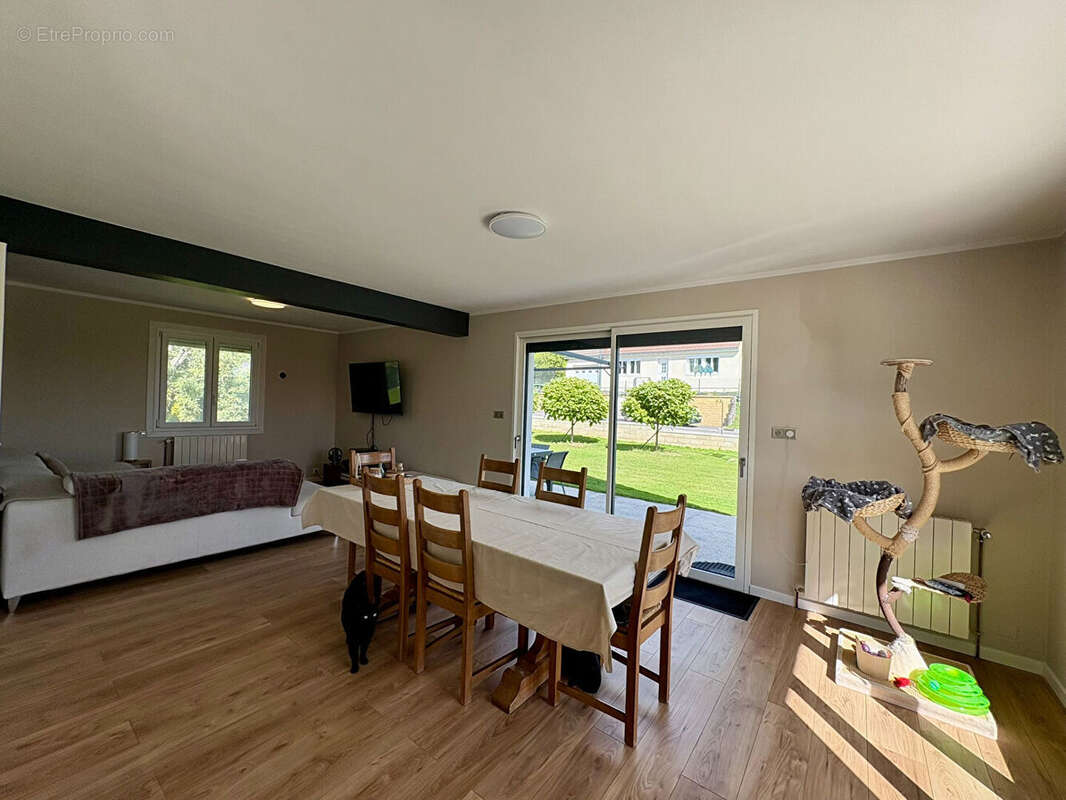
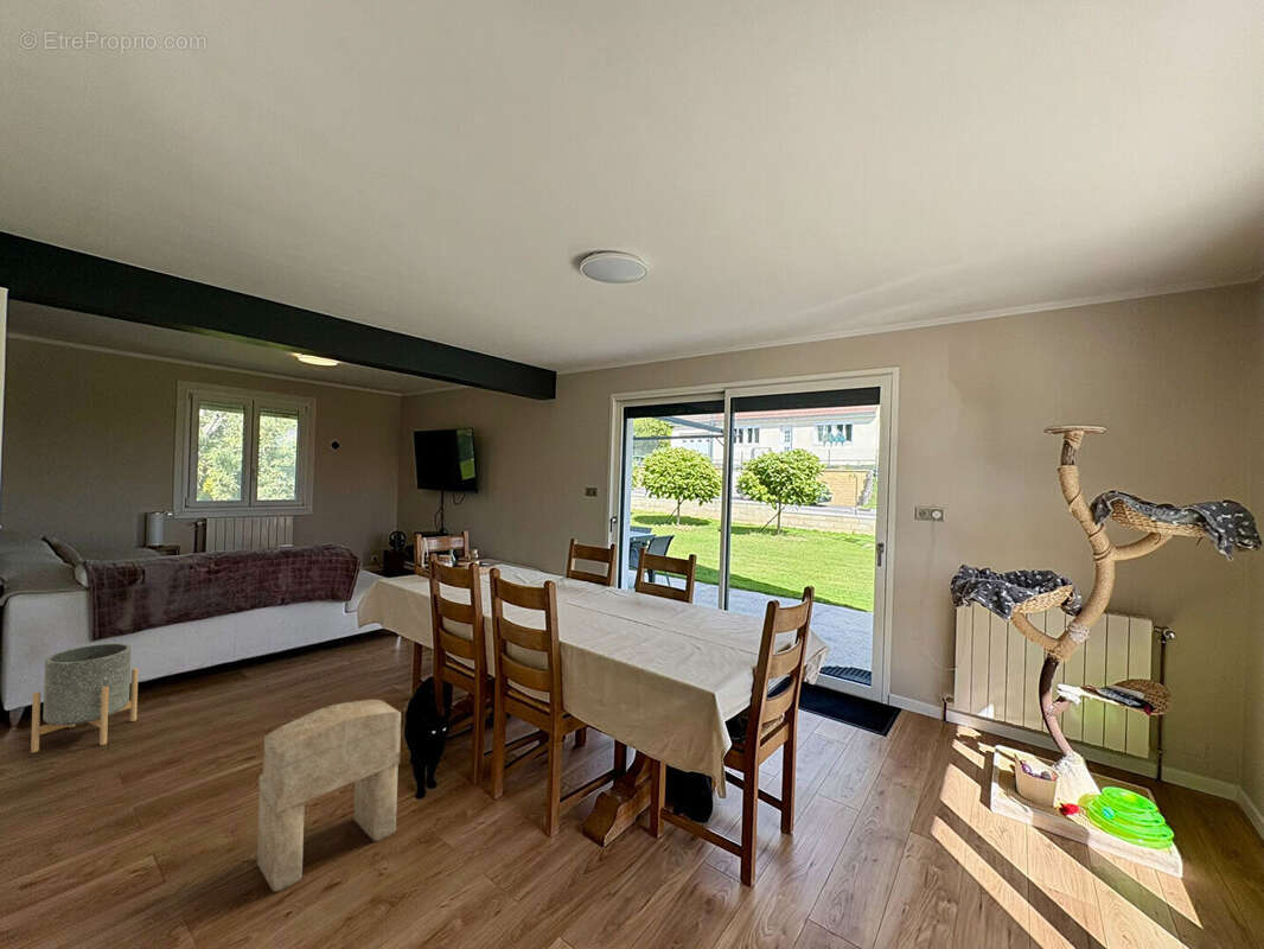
+ planter [30,642,139,753]
+ stool [256,699,402,893]
